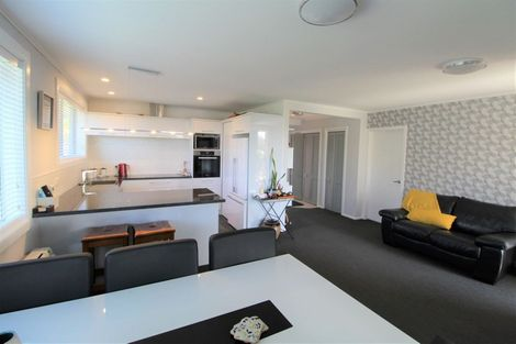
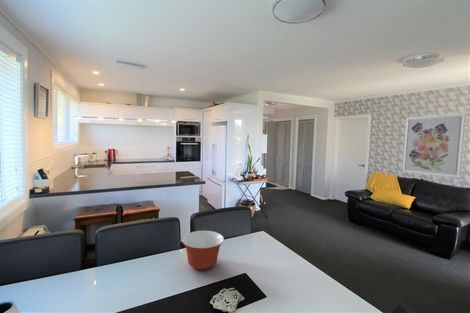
+ mixing bowl [181,230,225,271]
+ wall art [402,112,467,179]
